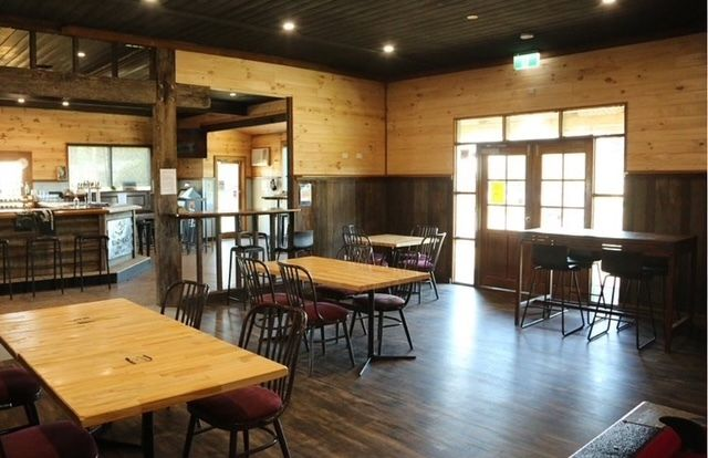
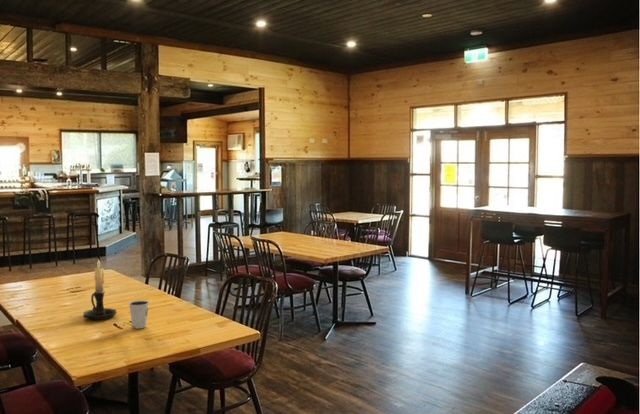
+ dixie cup [128,300,150,329]
+ candle holder [82,258,117,321]
